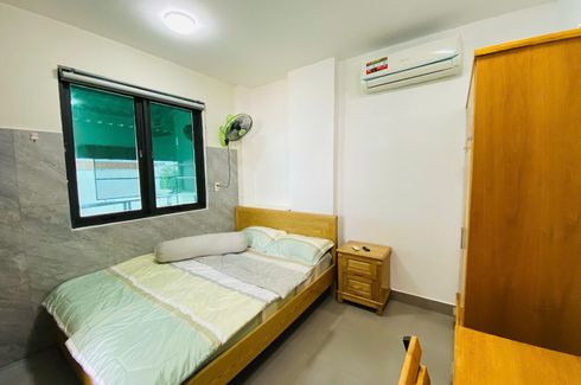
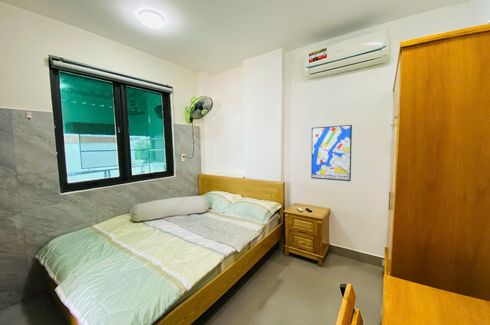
+ wall art [310,124,353,182]
